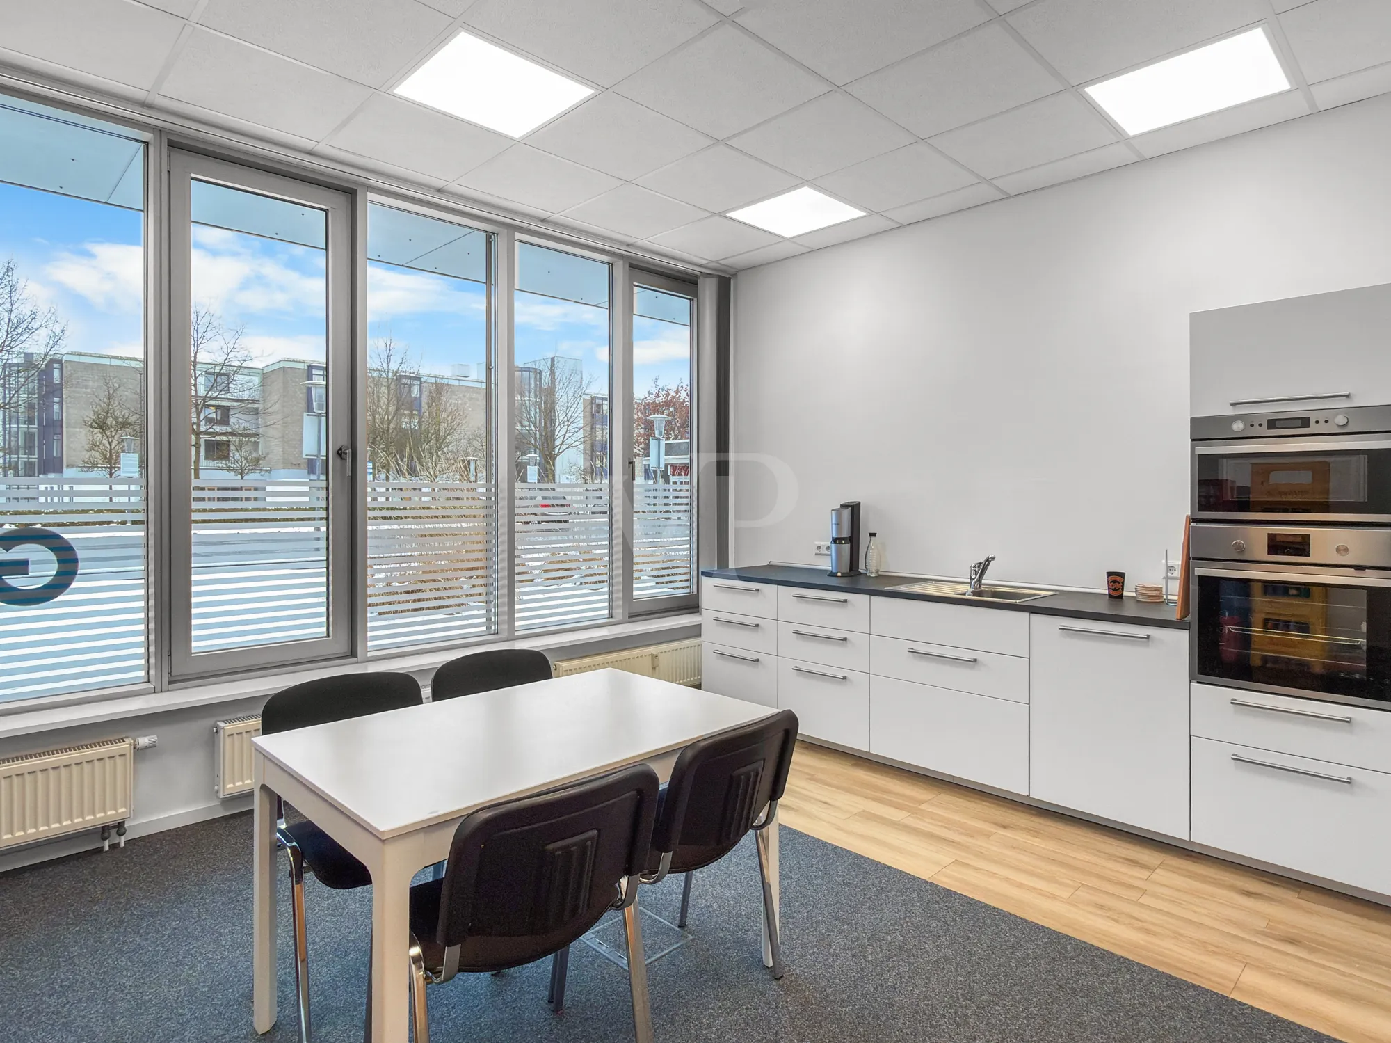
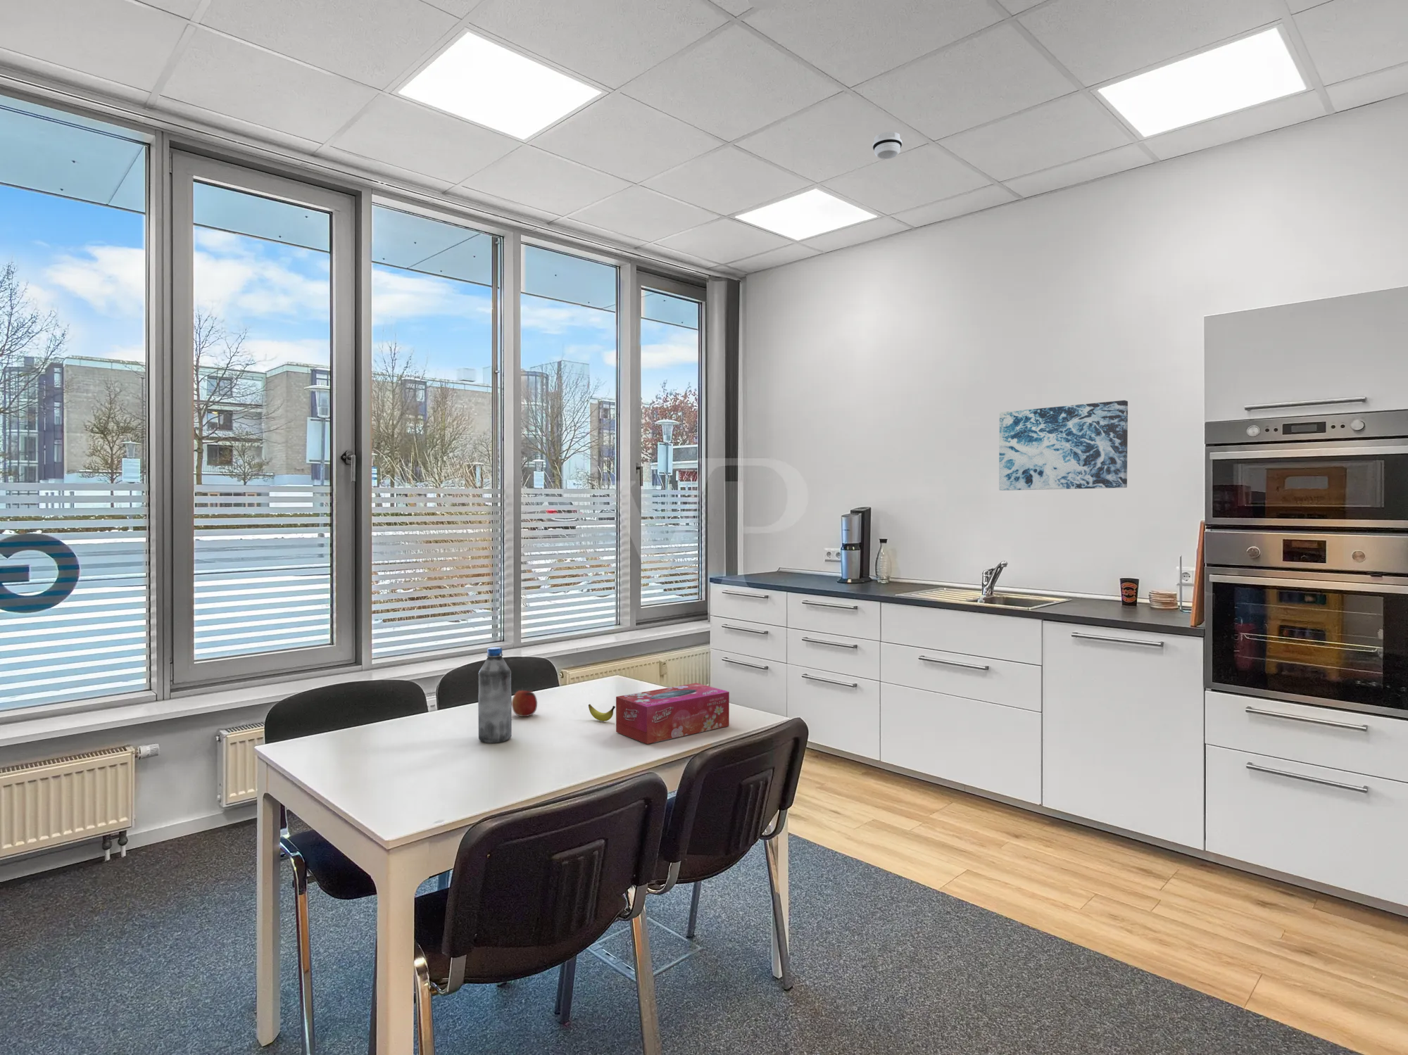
+ tissue box [615,682,729,745]
+ fruit [512,689,538,717]
+ smoke detector [871,131,904,160]
+ water bottle [478,647,512,744]
+ banana [588,704,616,723]
+ wall art [998,400,1129,491]
